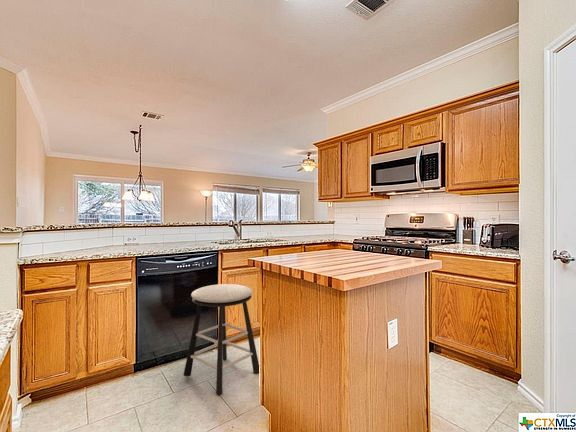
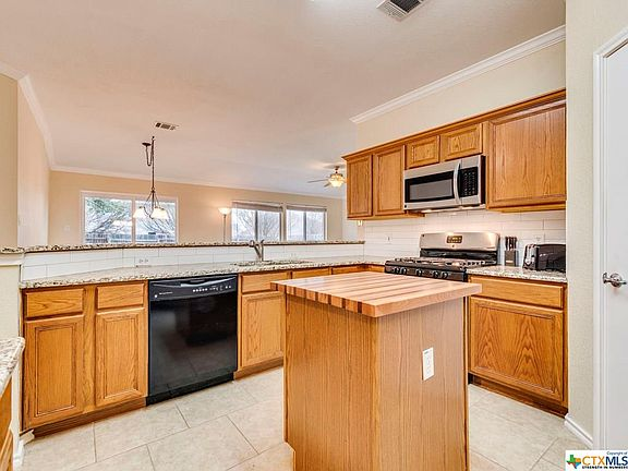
- stool [183,283,260,395]
